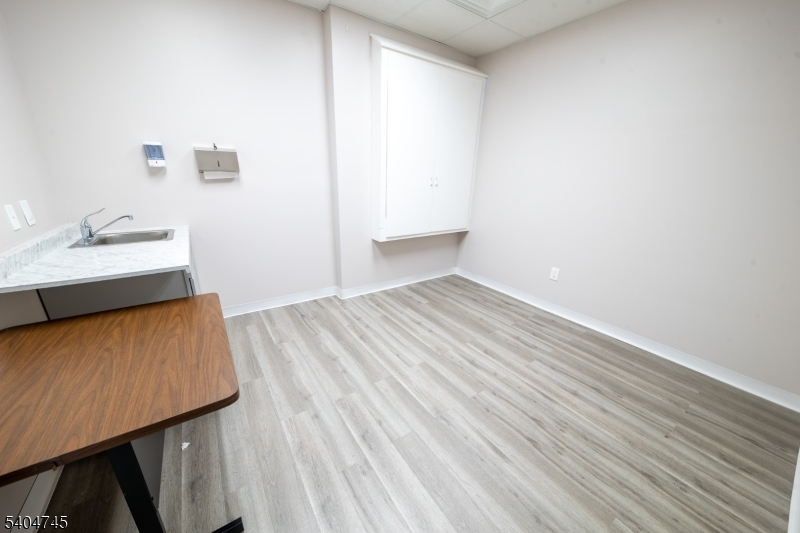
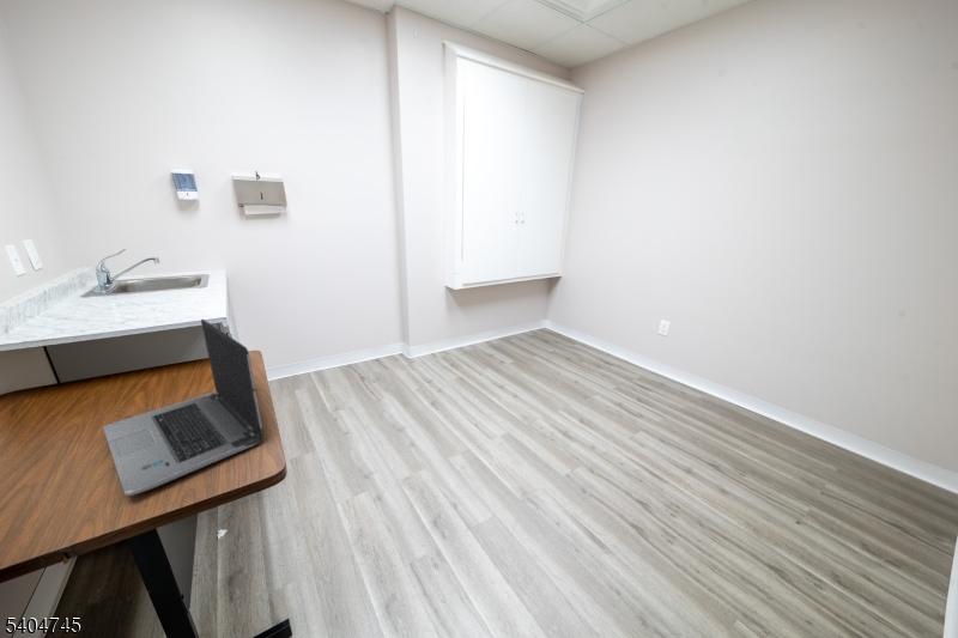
+ laptop computer [102,318,265,497]
